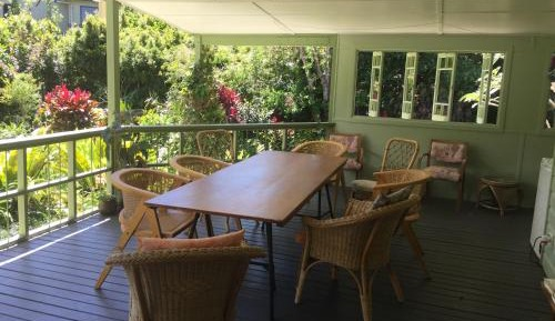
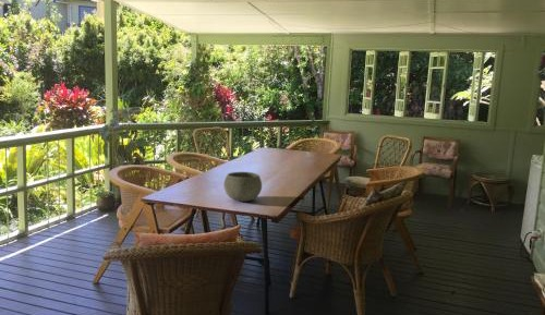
+ bowl [222,171,263,203]
